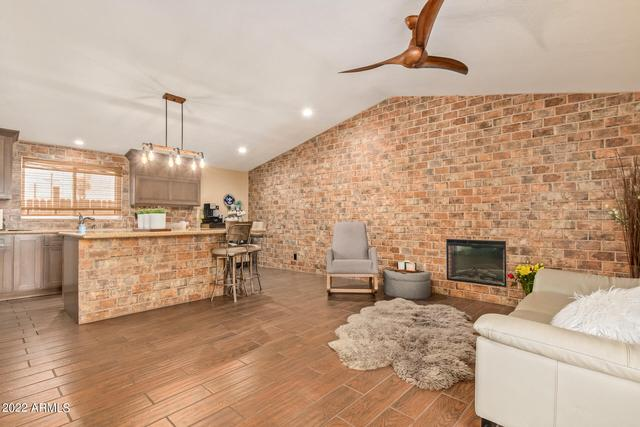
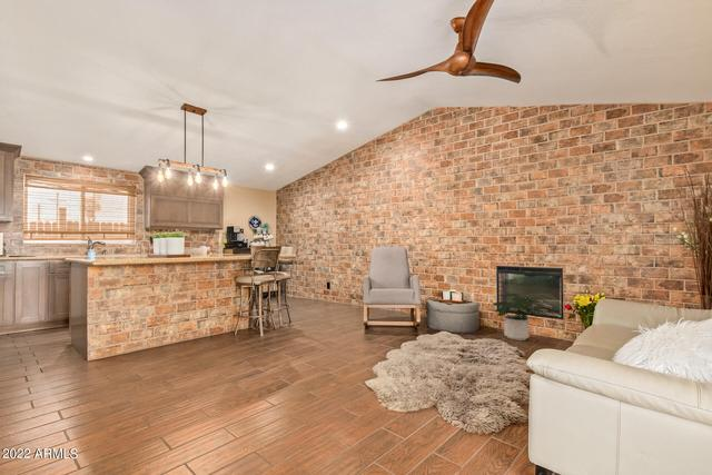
+ potted plant [492,293,547,342]
